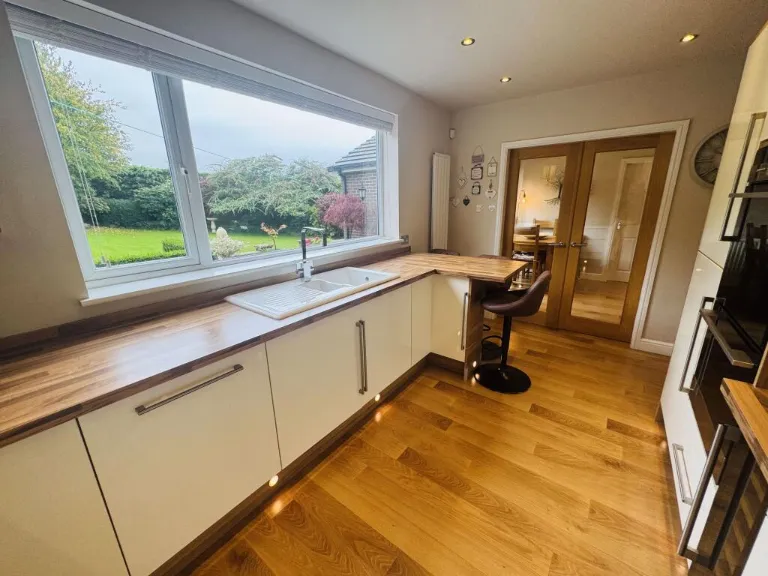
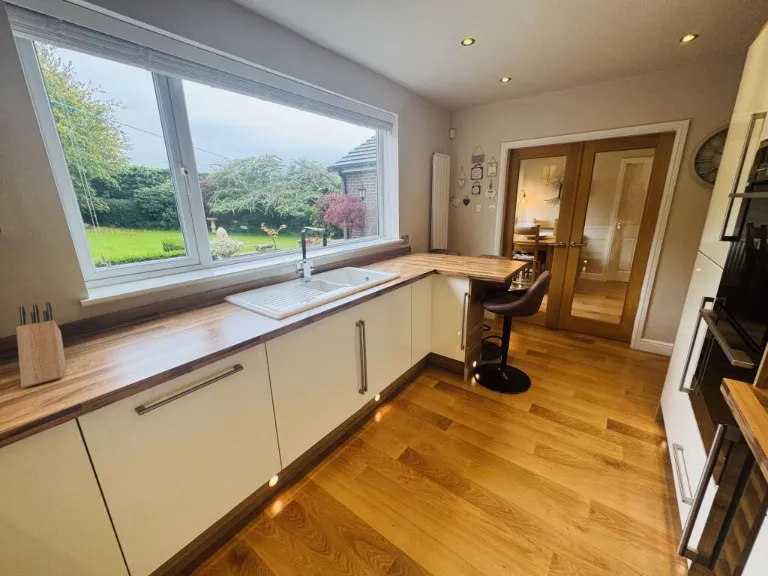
+ knife block [15,301,67,389]
